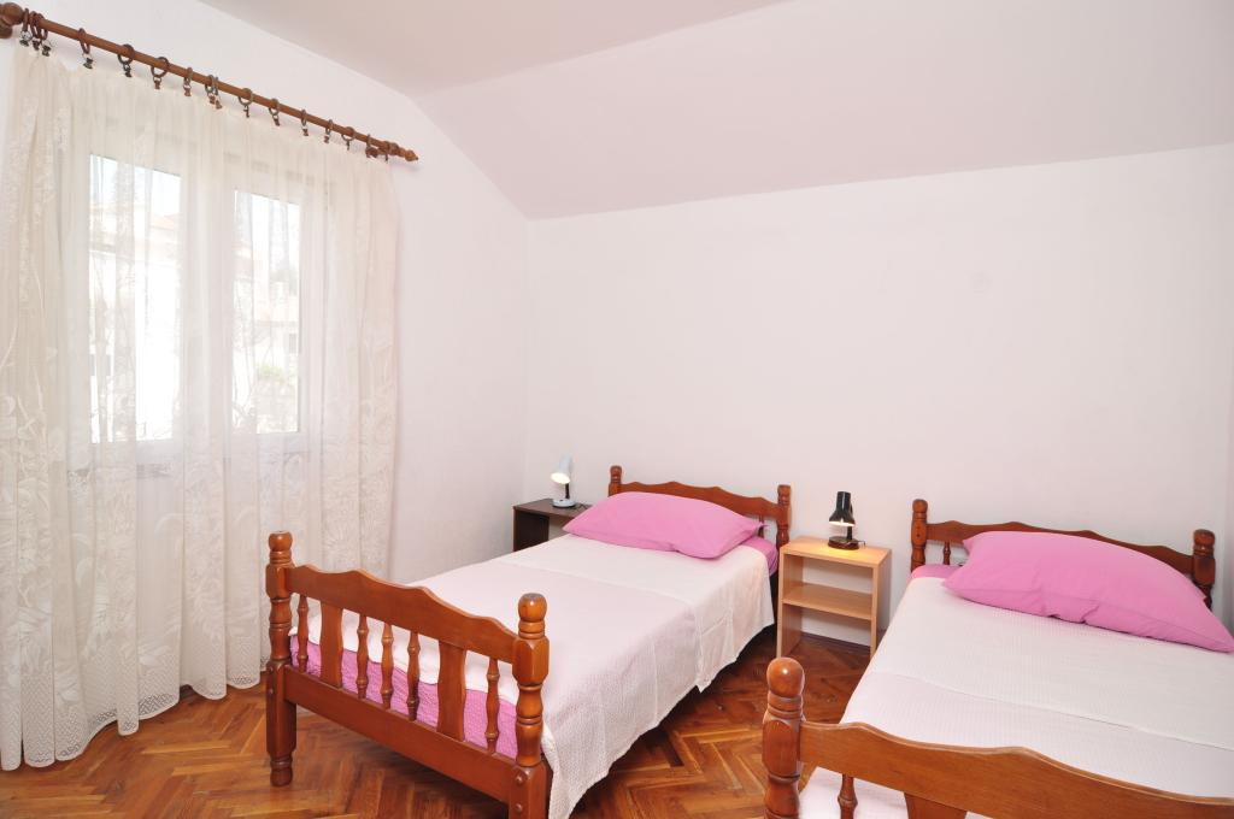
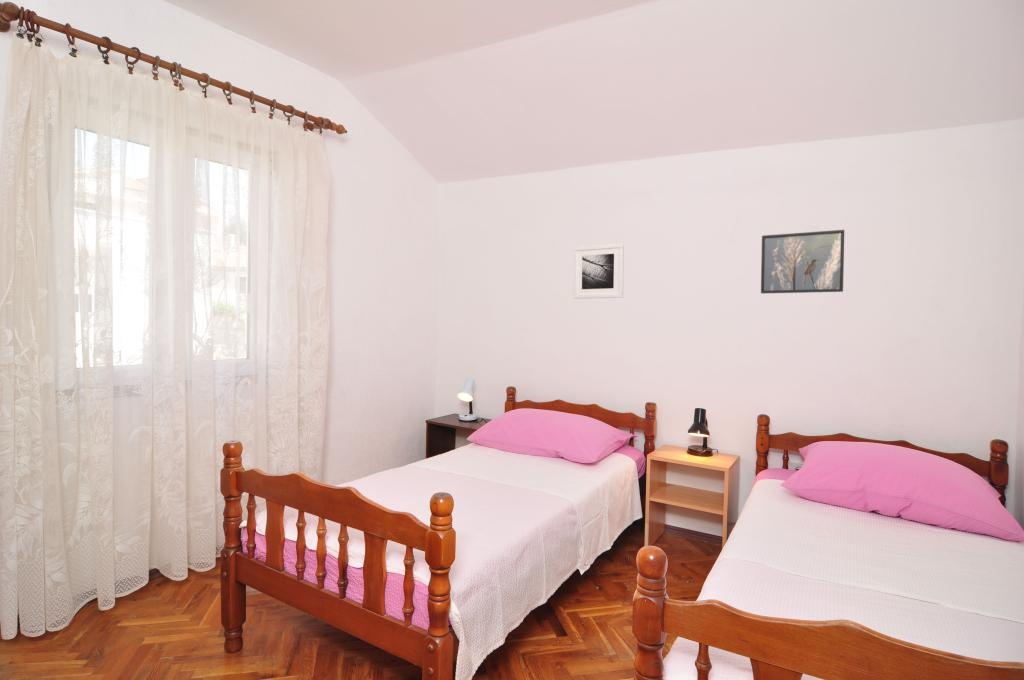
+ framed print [572,243,625,300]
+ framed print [760,229,845,294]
